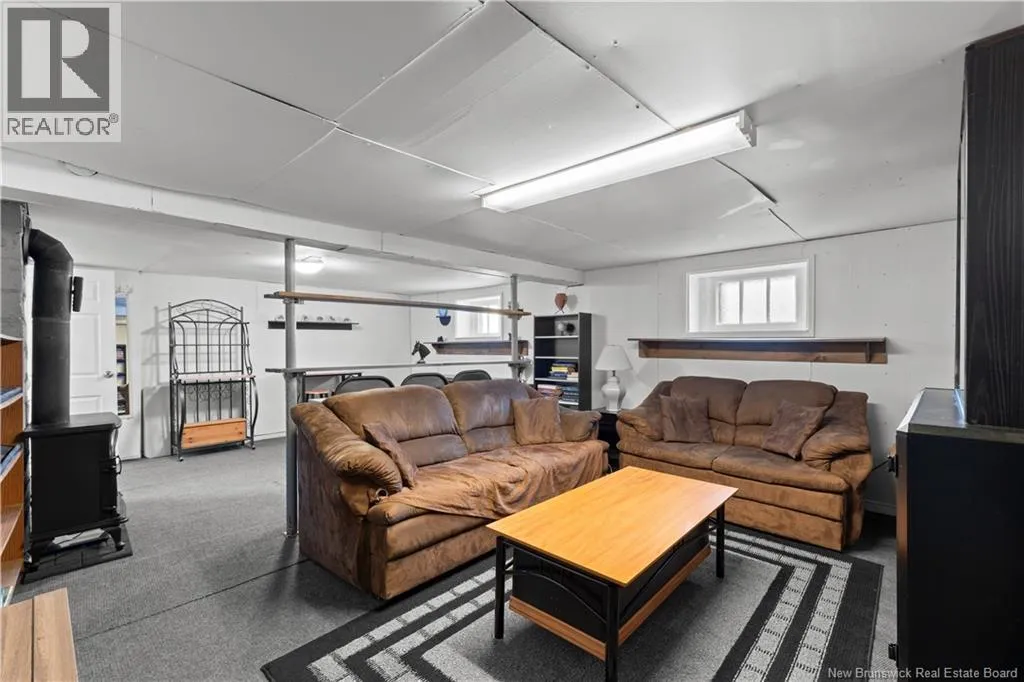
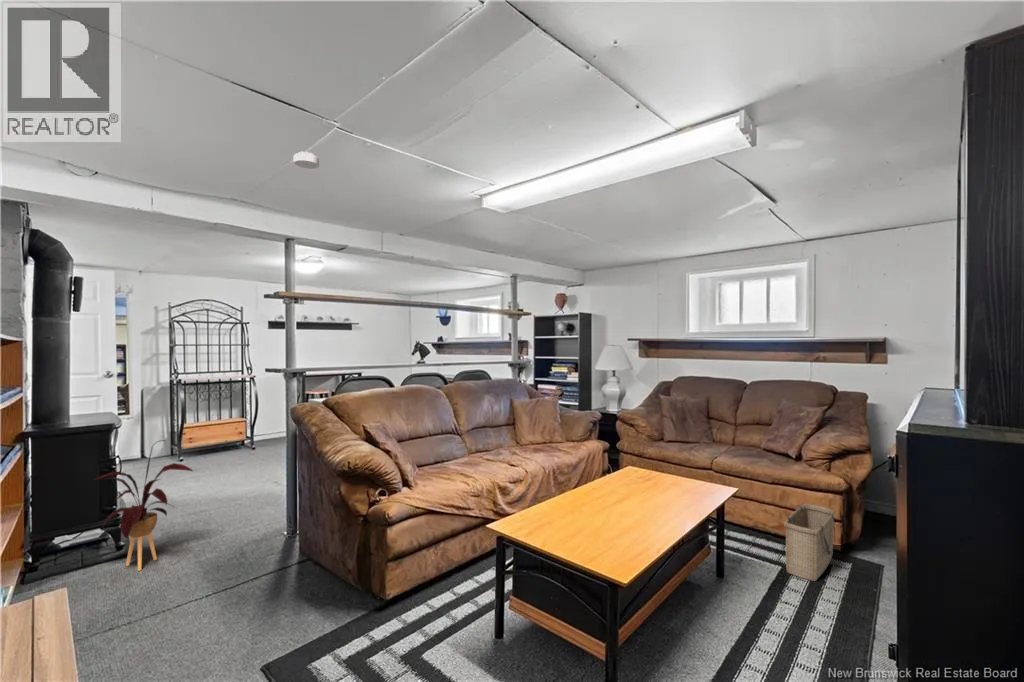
+ house plant [91,439,195,572]
+ basket [783,503,836,582]
+ smoke detector [293,151,320,170]
